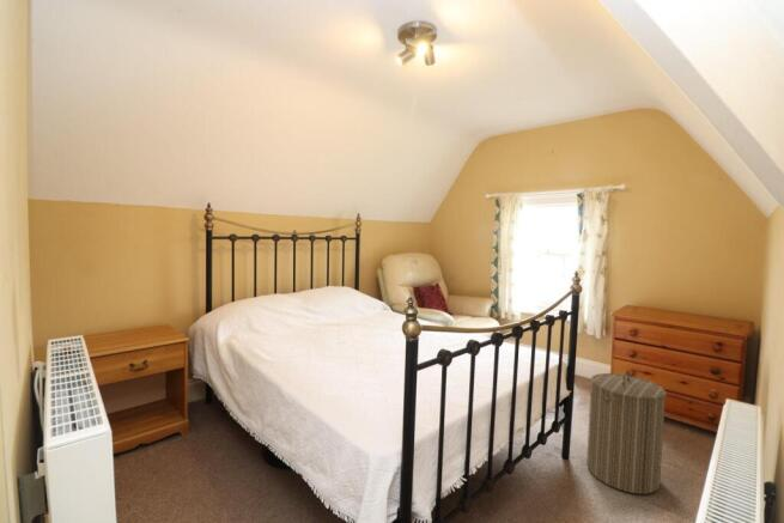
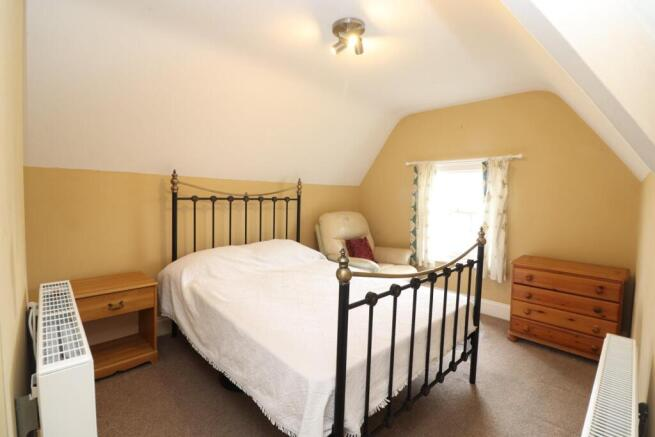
- laundry hamper [585,369,668,495]
